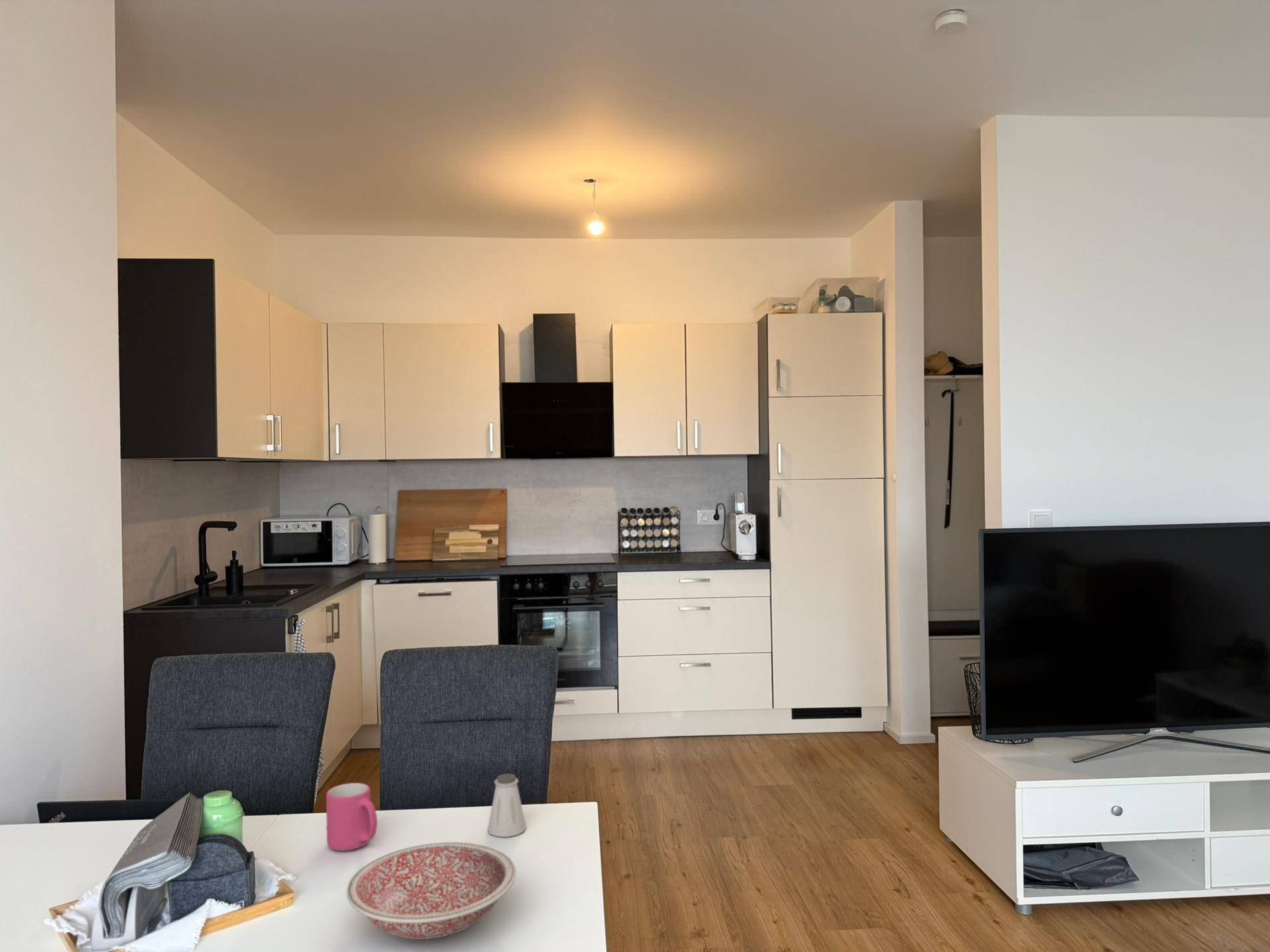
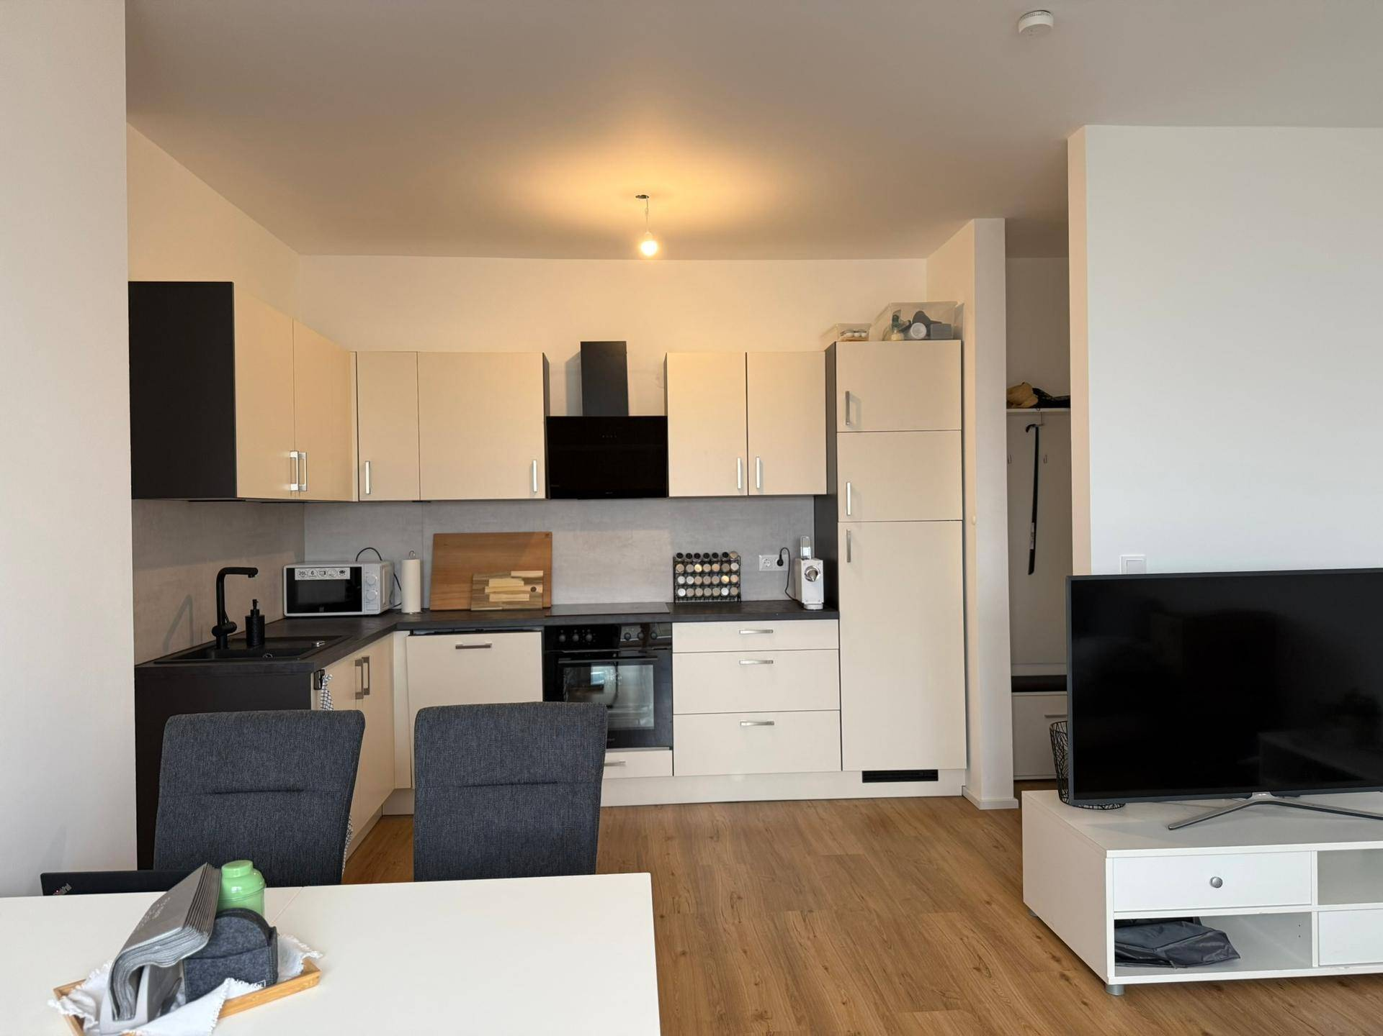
- bowl [346,842,517,940]
- saltshaker [487,773,527,838]
- mug [325,782,378,852]
